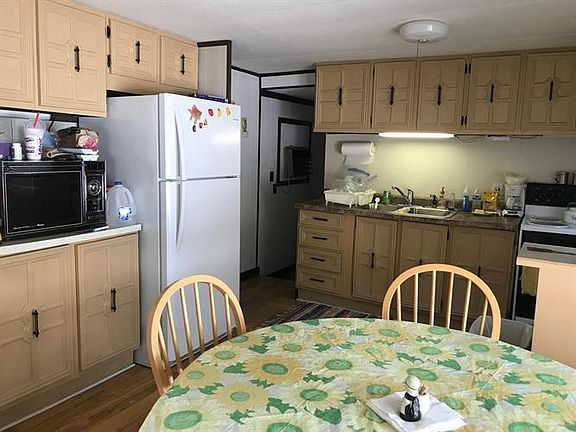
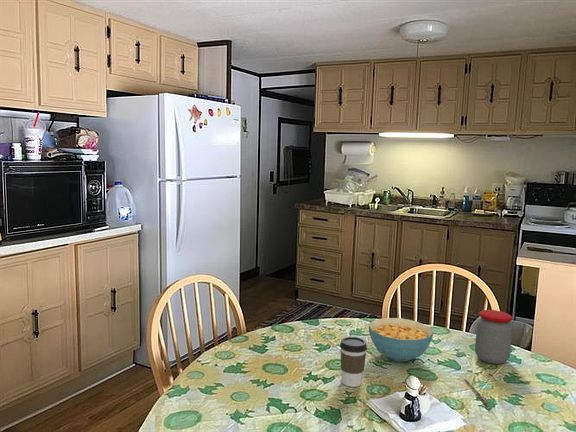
+ pen [464,378,489,405]
+ cereal bowl [368,317,434,363]
+ coffee cup [339,336,368,388]
+ jar [474,309,514,365]
